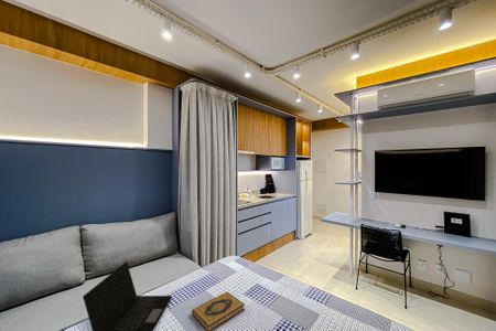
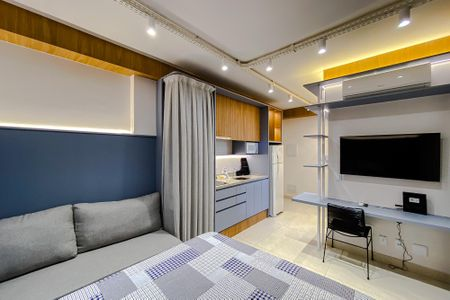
- hardback book [191,291,246,331]
- laptop [82,260,173,331]
